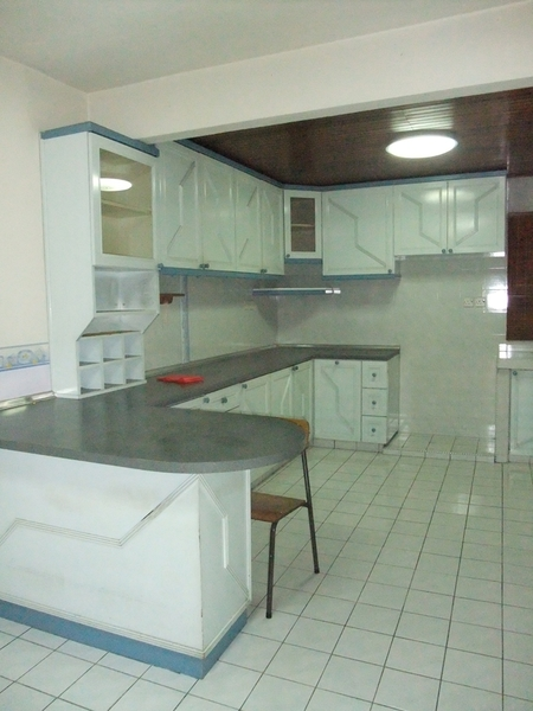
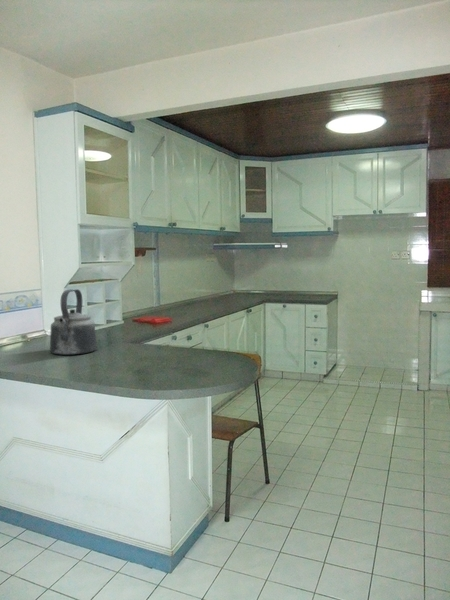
+ kettle [49,288,98,356]
